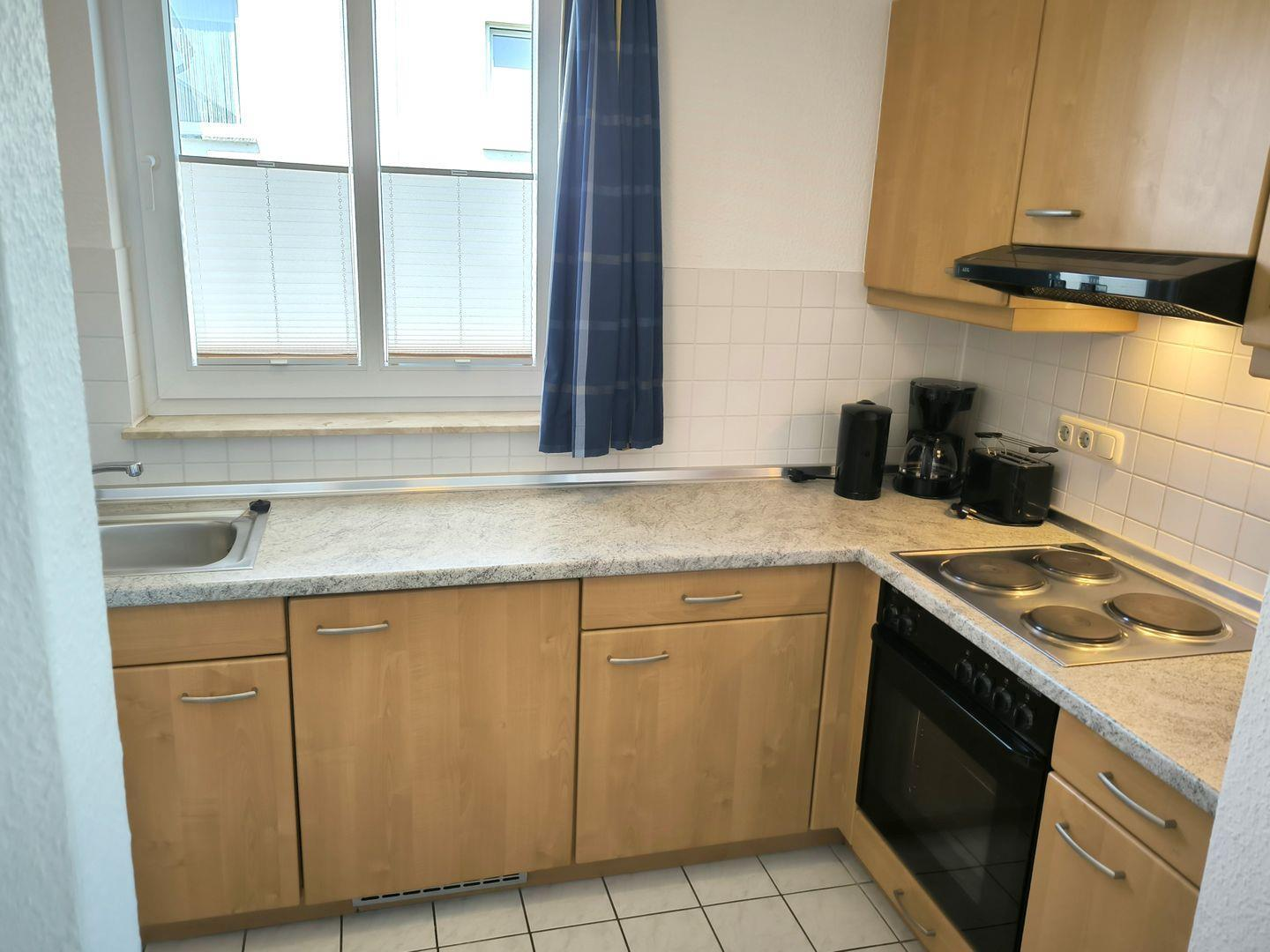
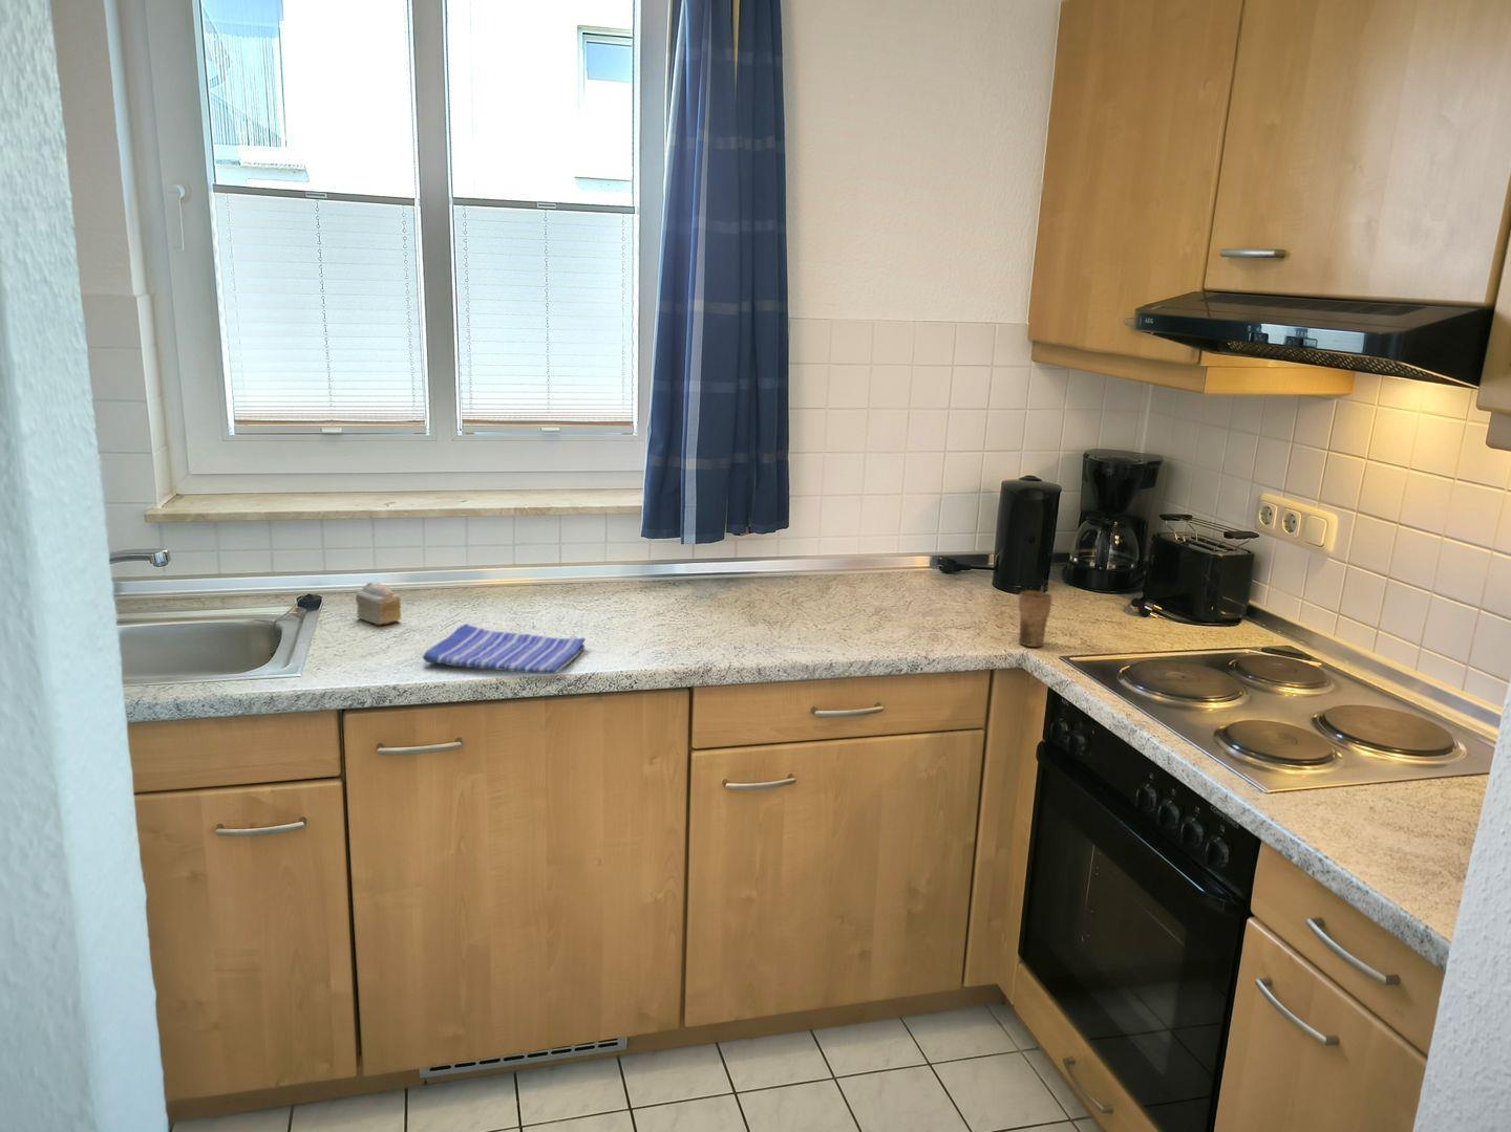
+ cup [1017,585,1053,648]
+ cake slice [355,581,402,625]
+ dish towel [422,623,587,675]
